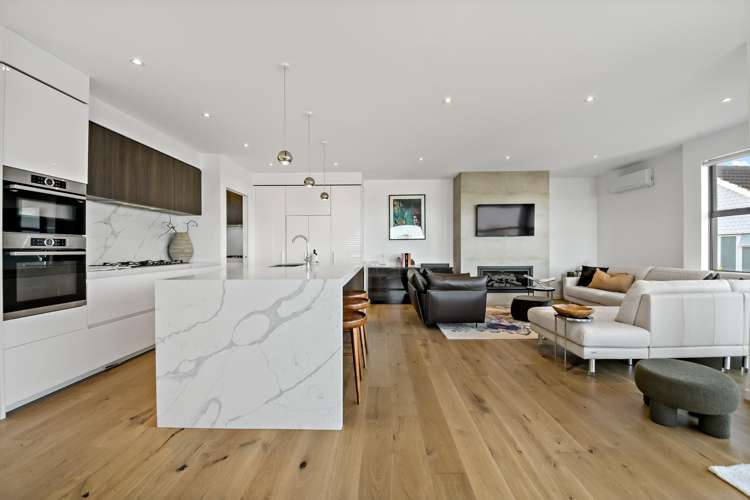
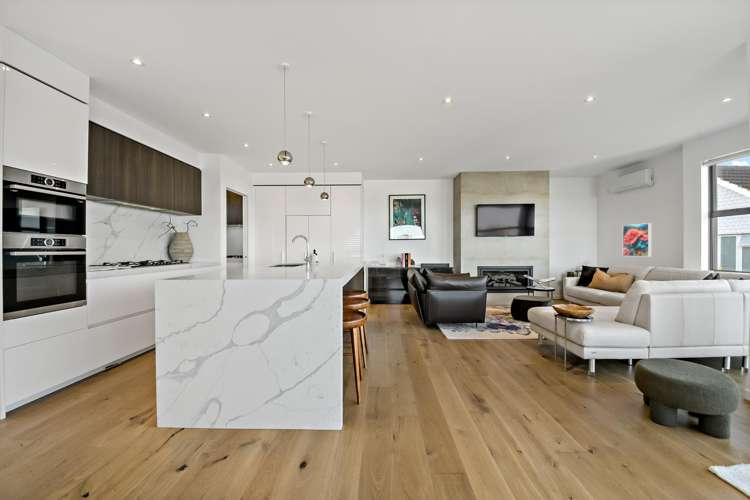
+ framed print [622,222,652,258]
